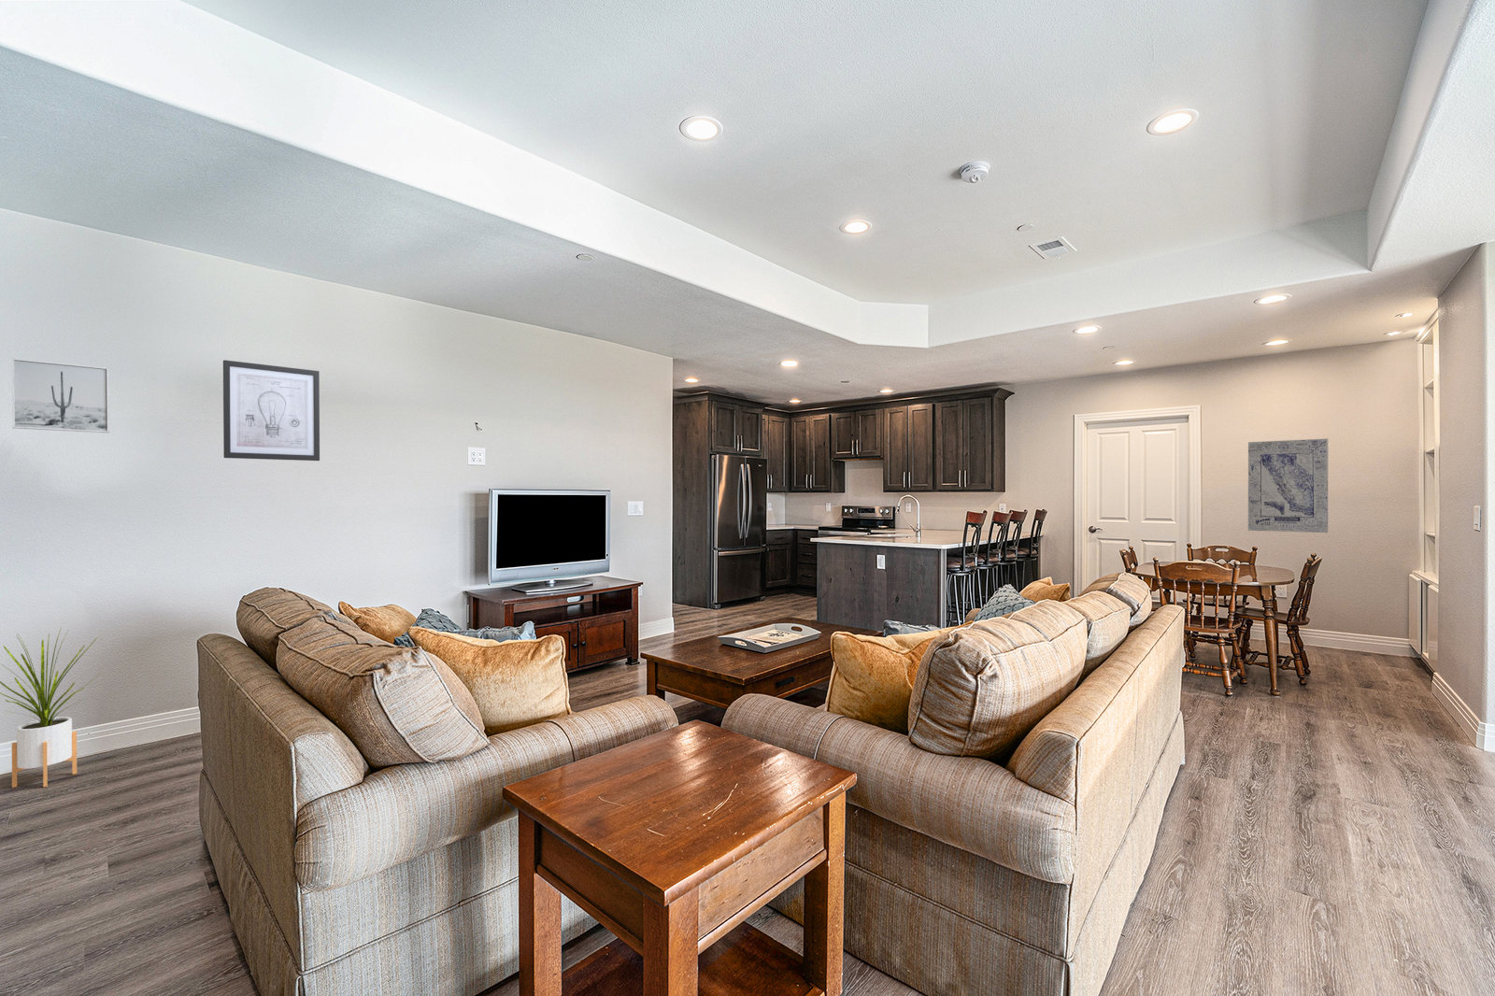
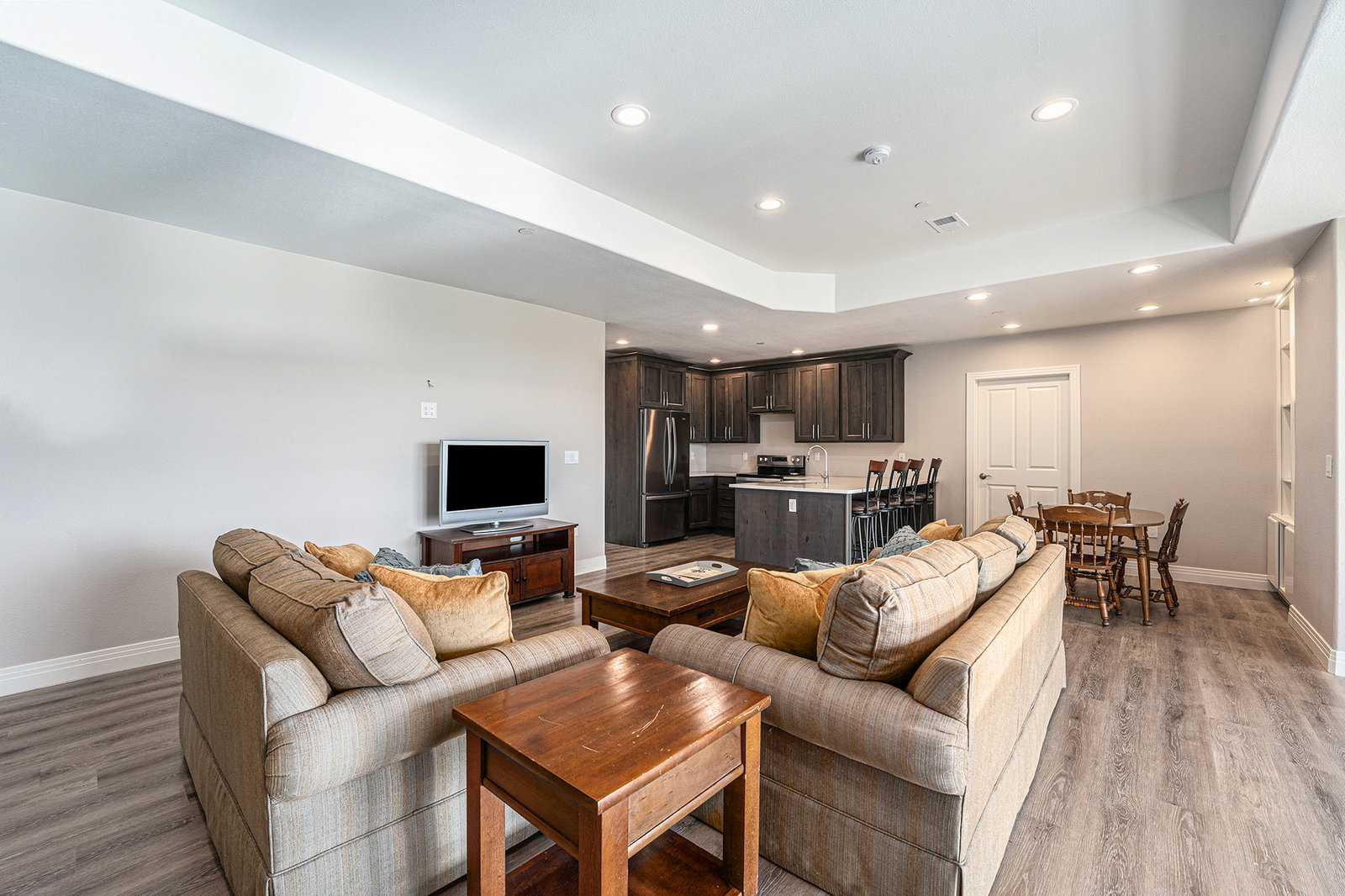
- wall art [11,357,110,434]
- house plant [0,627,102,788]
- wall art [222,359,320,461]
- wall art [1247,438,1328,534]
